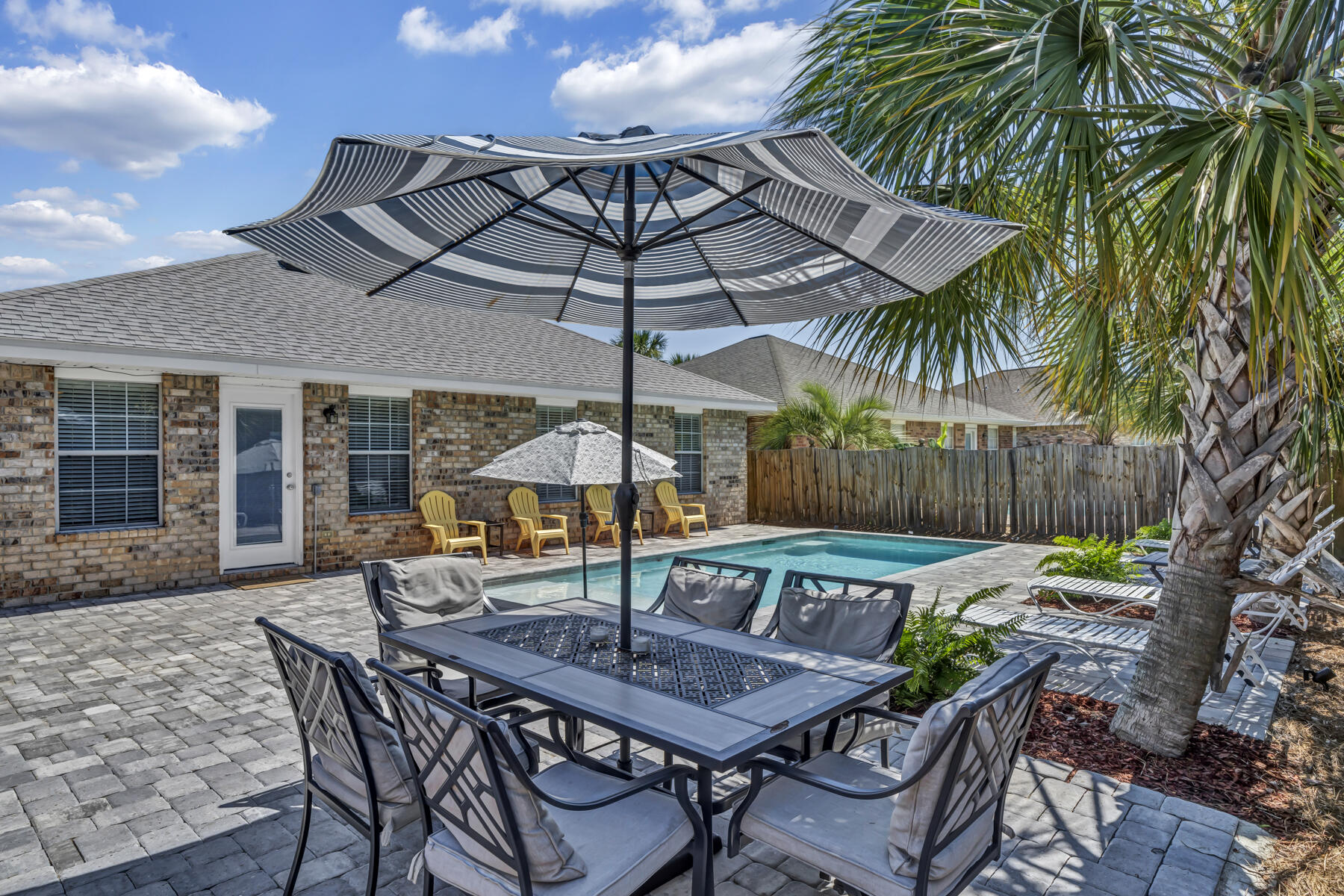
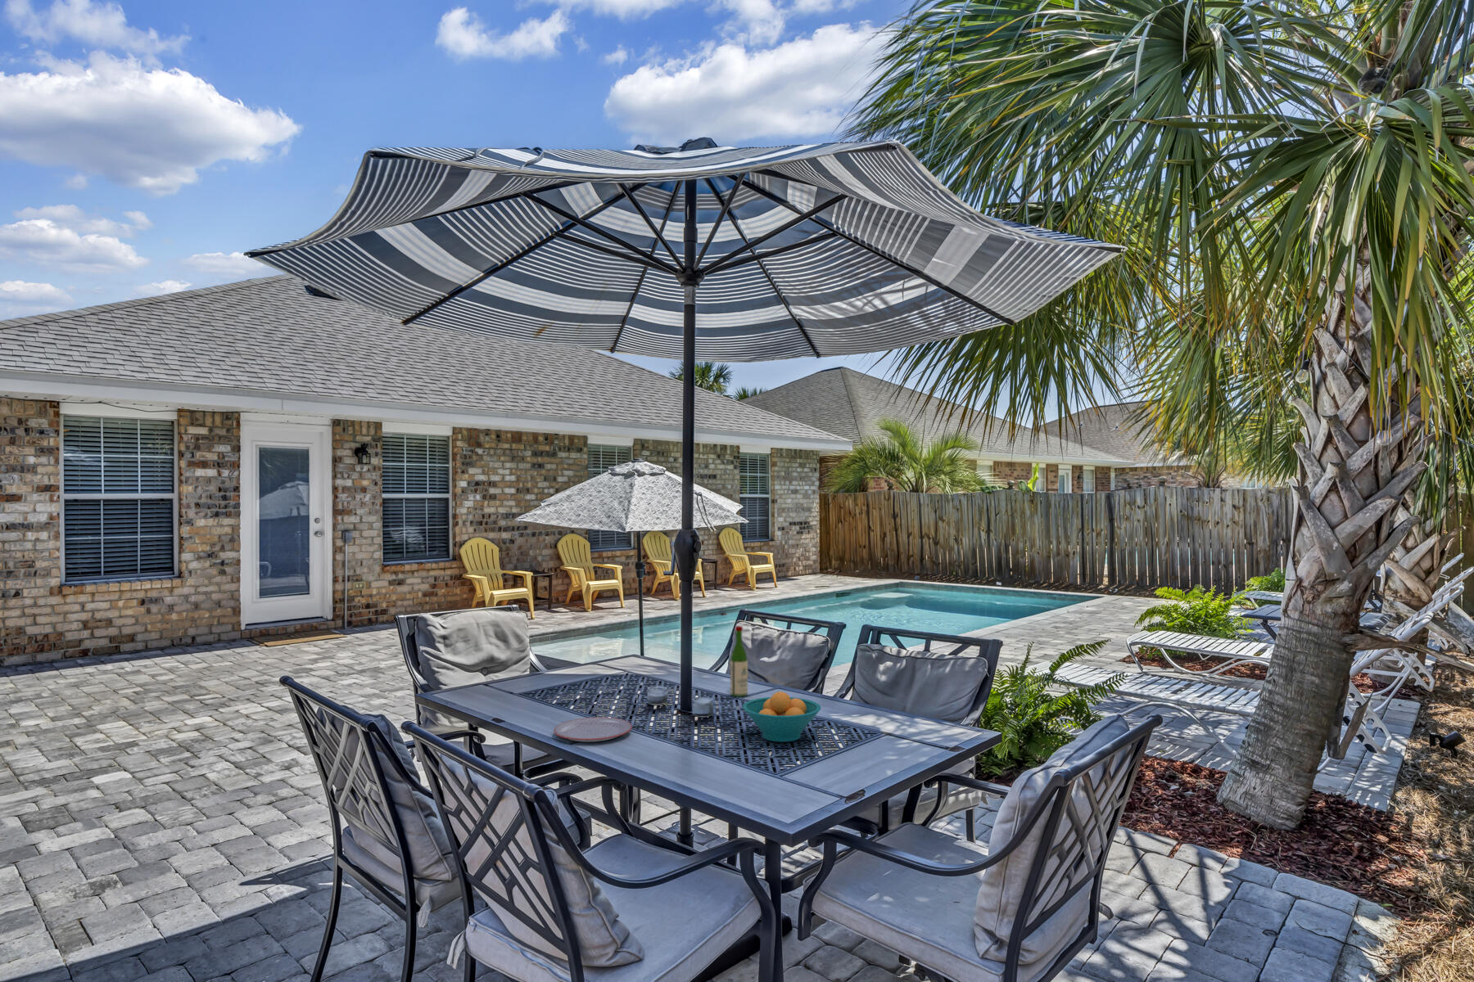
+ plate [553,716,633,743]
+ wine bottle [729,625,748,698]
+ fruit bowl [741,690,821,743]
